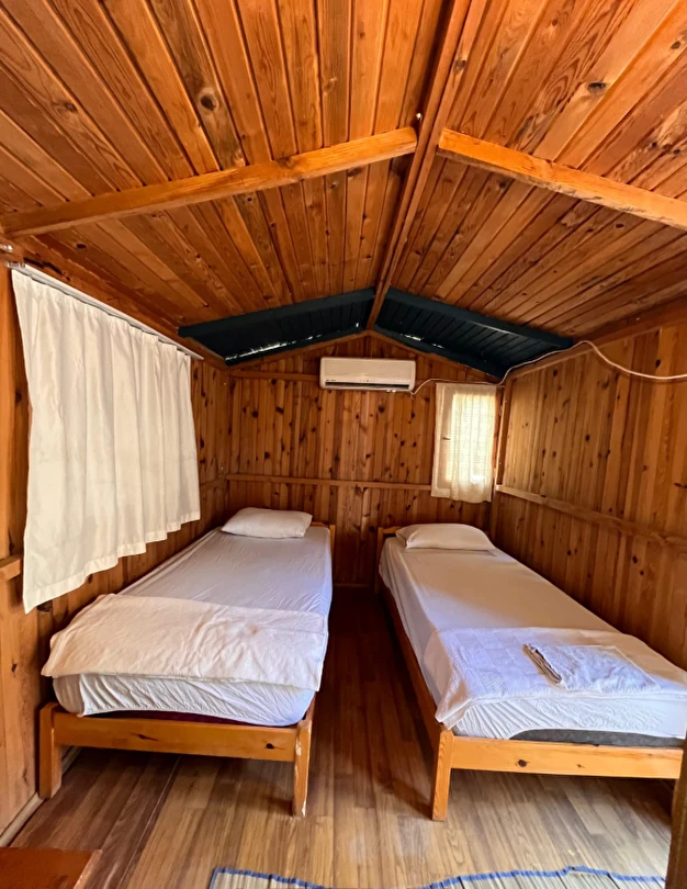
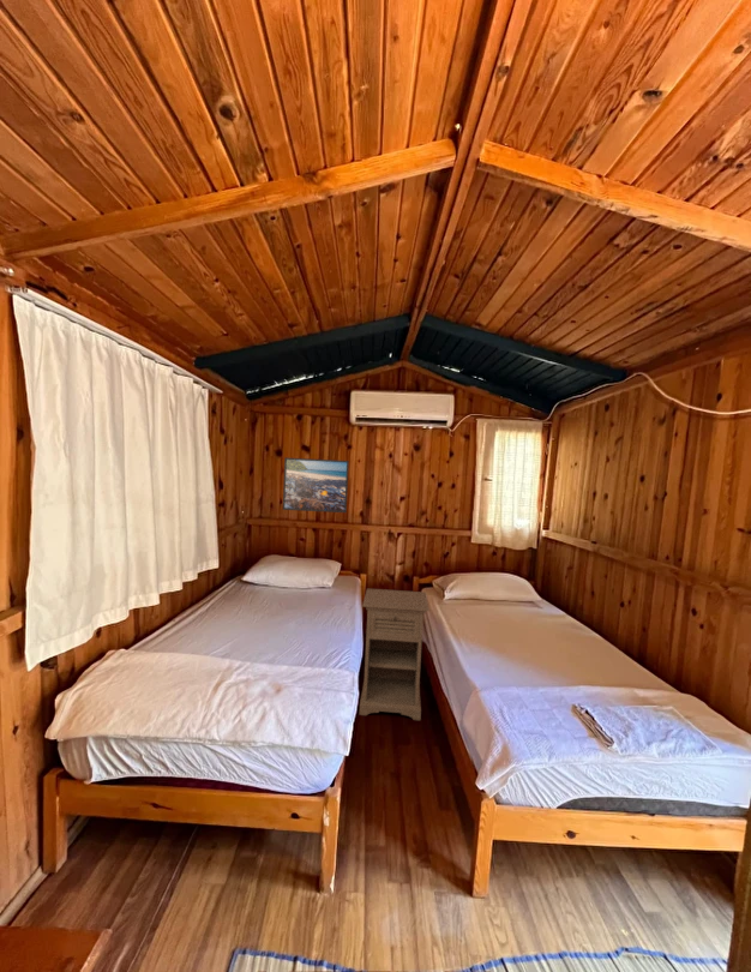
+ nightstand [359,587,431,721]
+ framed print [282,457,350,514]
